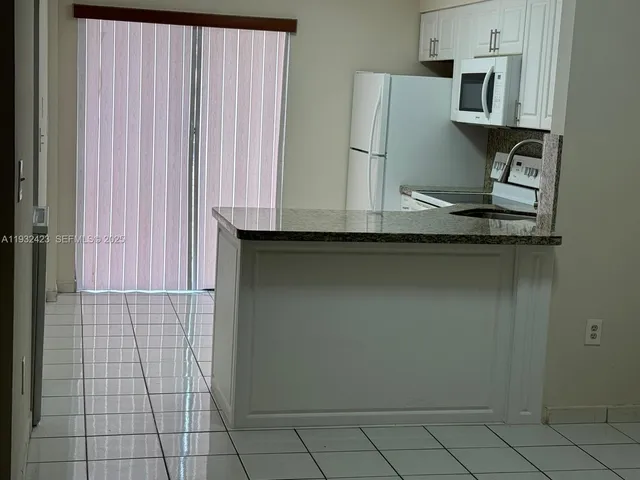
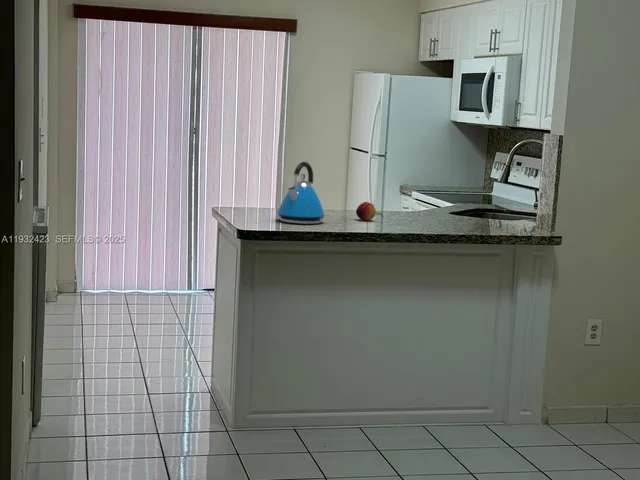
+ kettle [276,161,326,225]
+ fruit [355,201,377,221]
